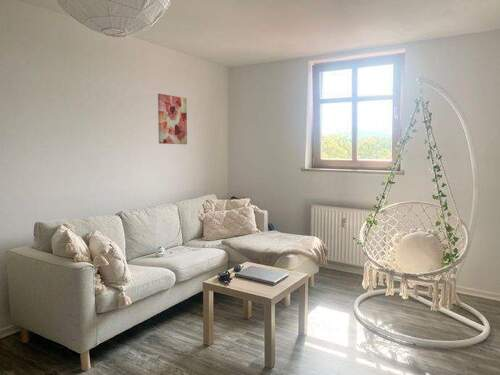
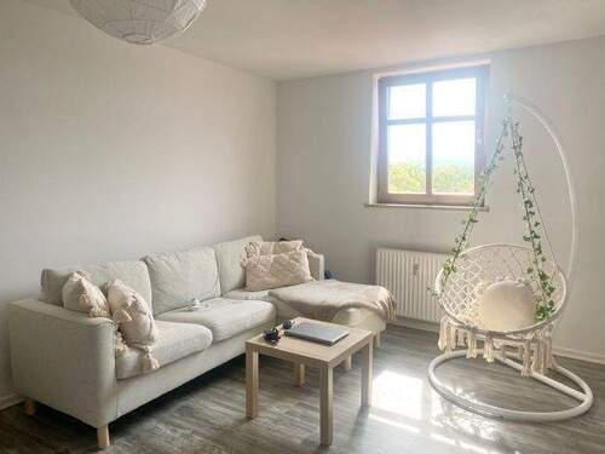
- wall art [157,93,188,145]
